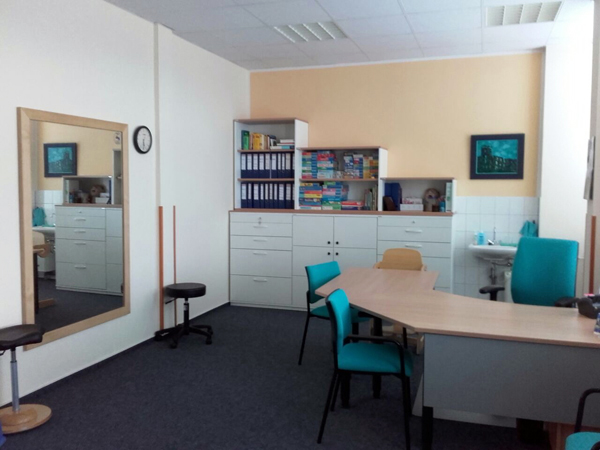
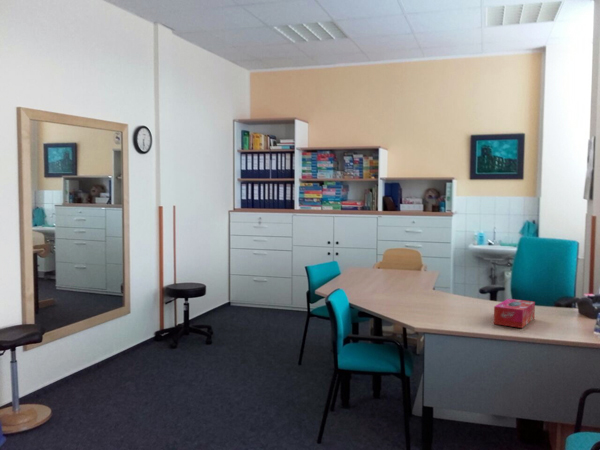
+ tissue box [493,298,536,329]
